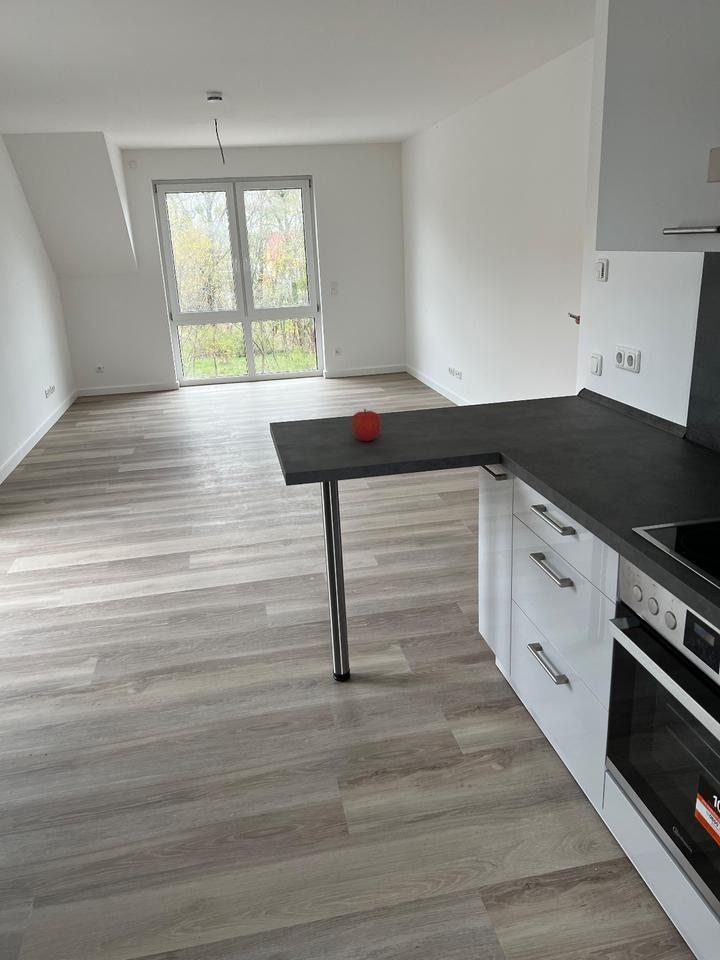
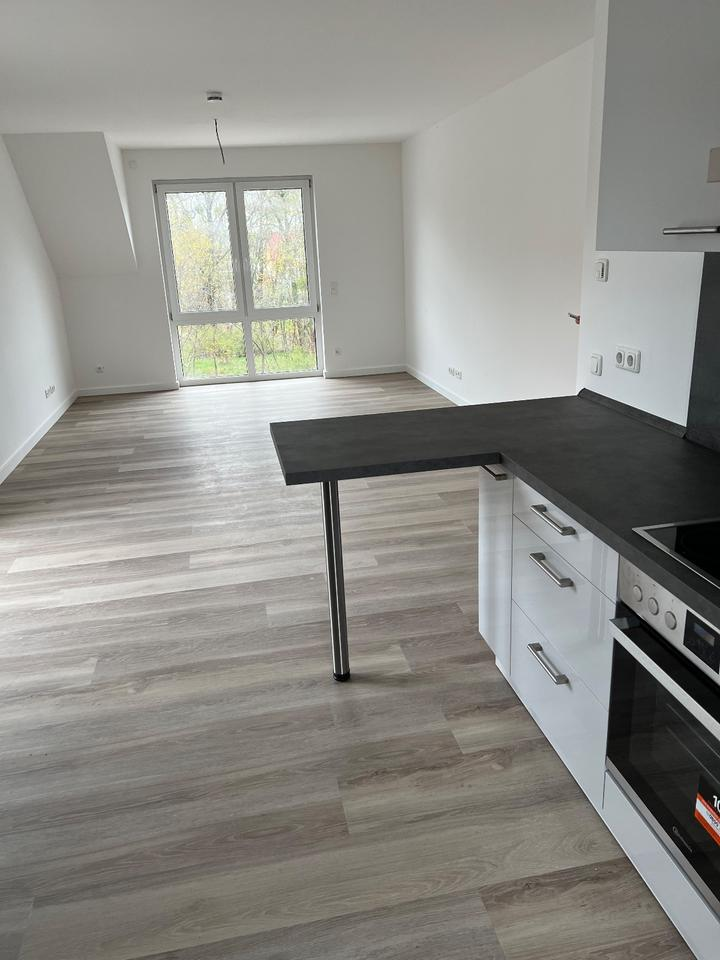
- fruit [350,408,381,442]
